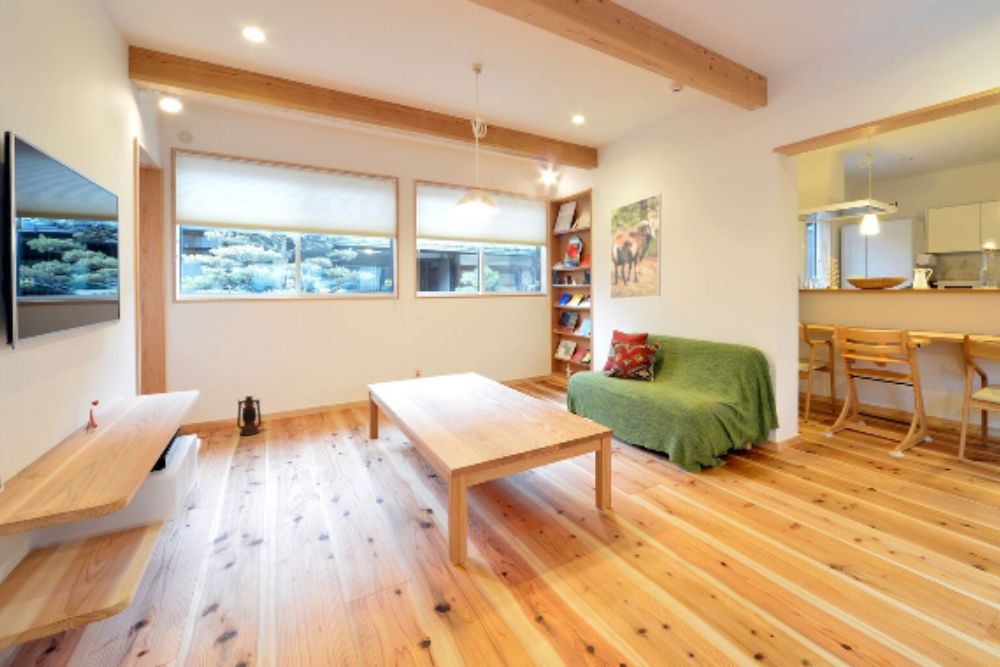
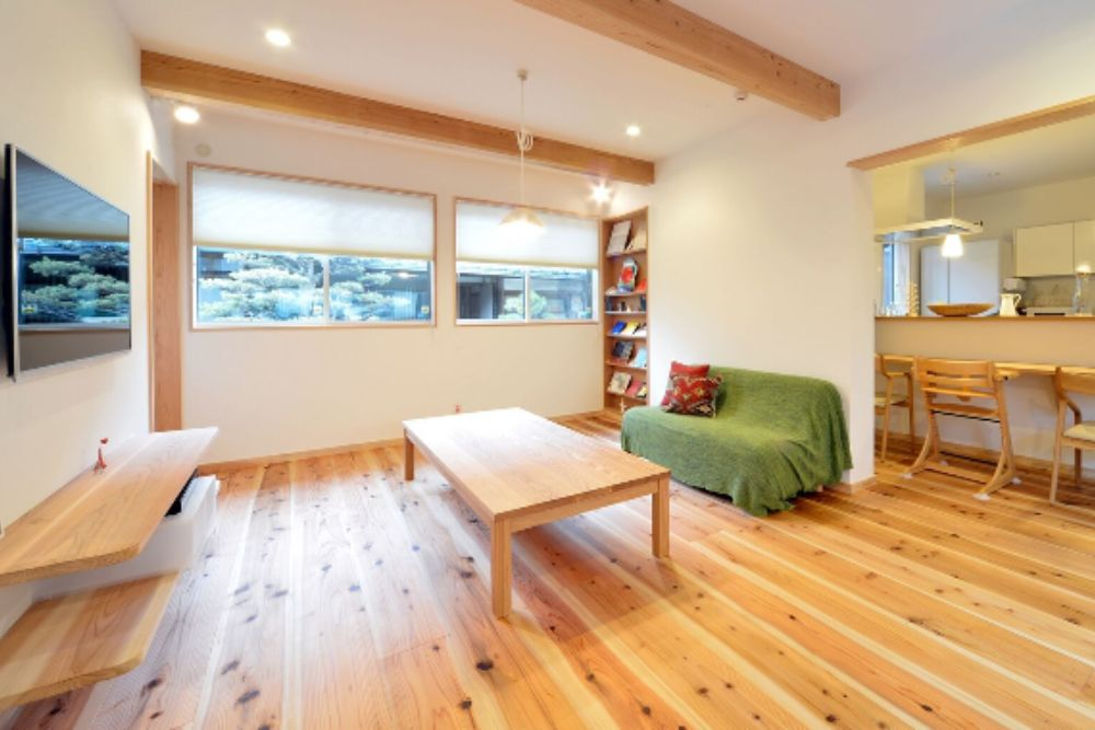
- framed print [609,193,662,300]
- lantern [236,395,262,436]
